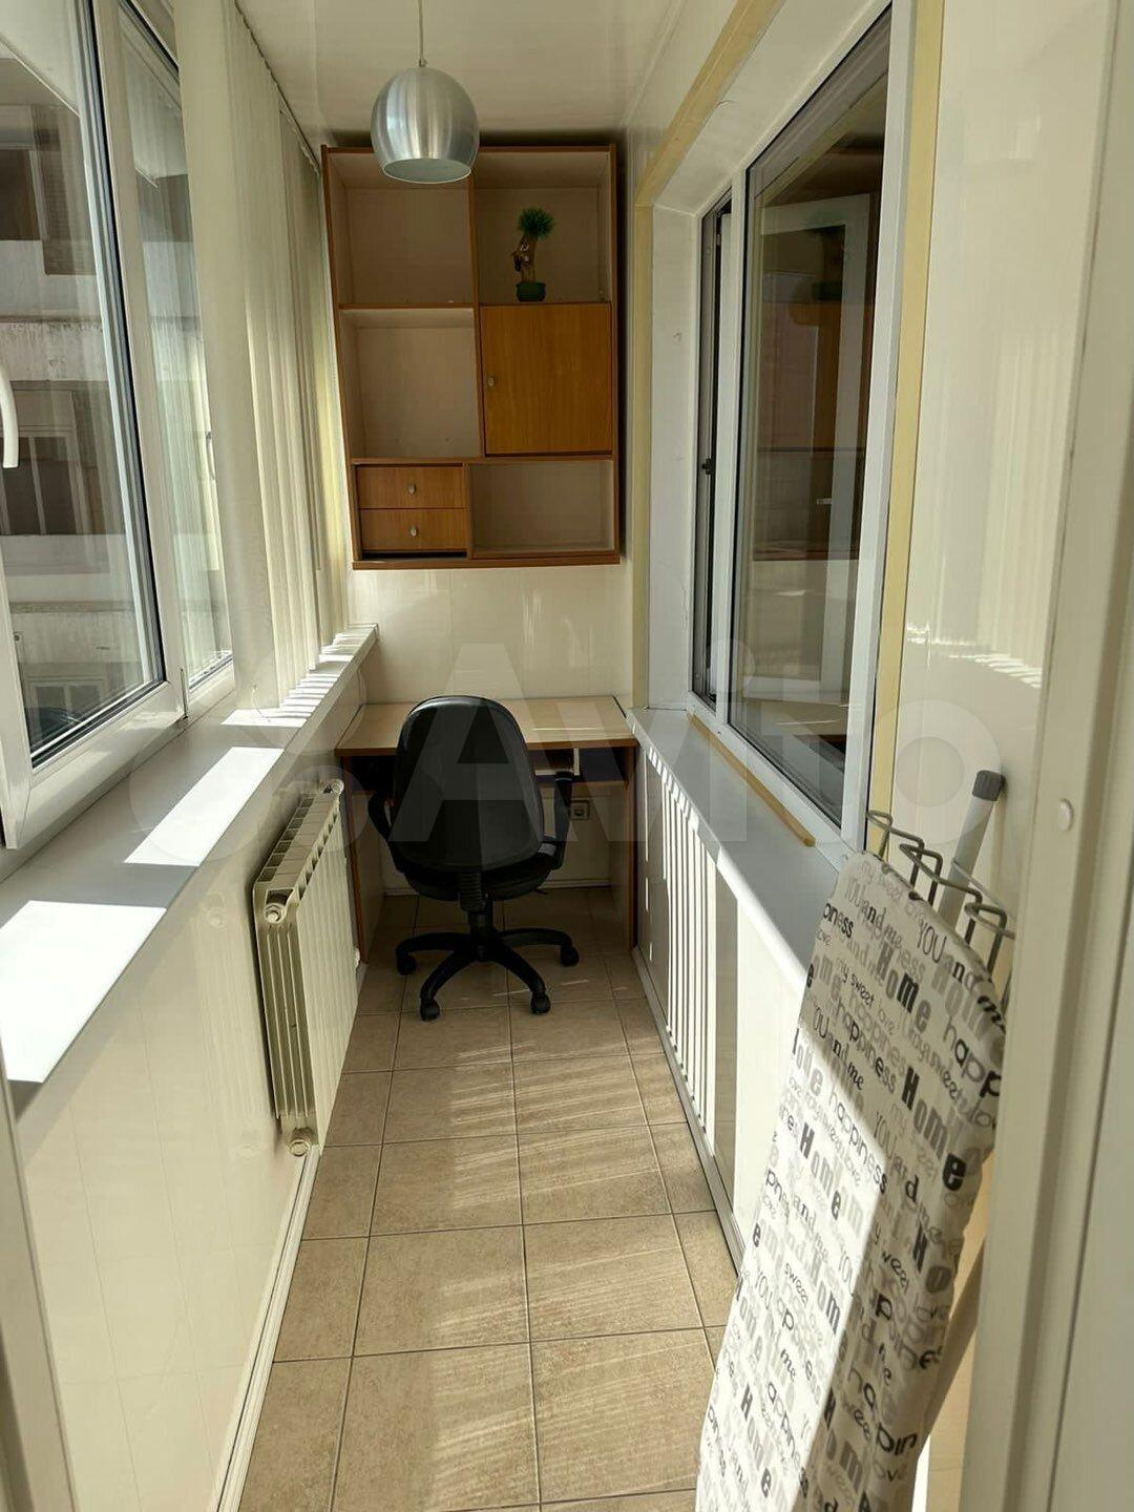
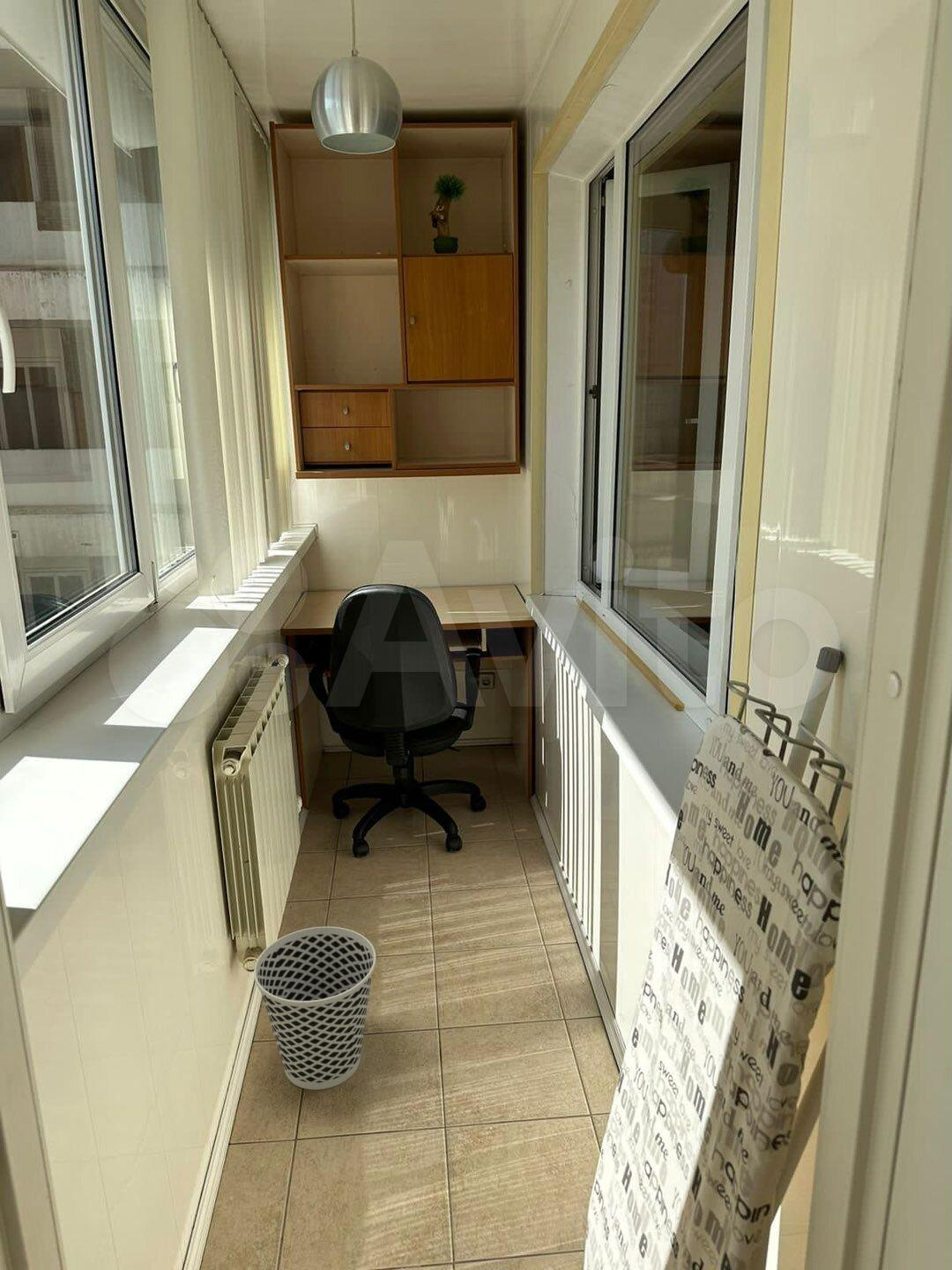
+ wastebasket [253,926,376,1091]
